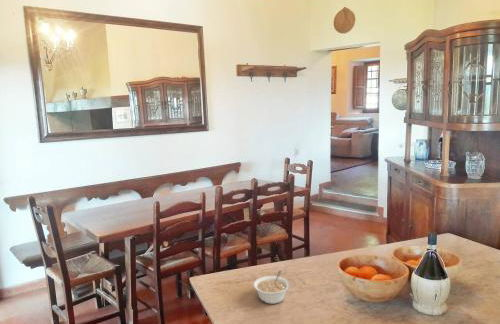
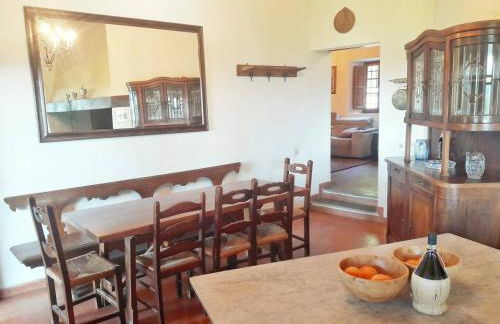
- legume [252,270,290,305]
